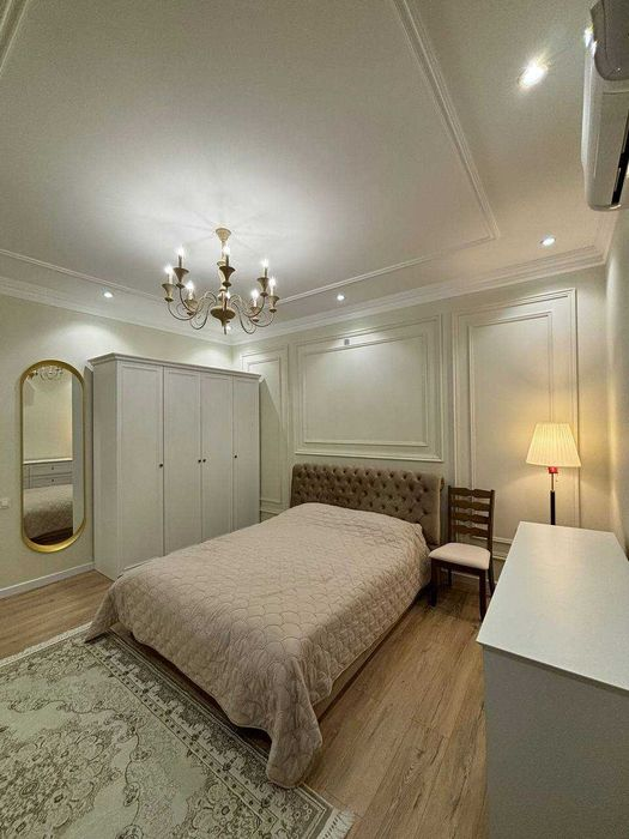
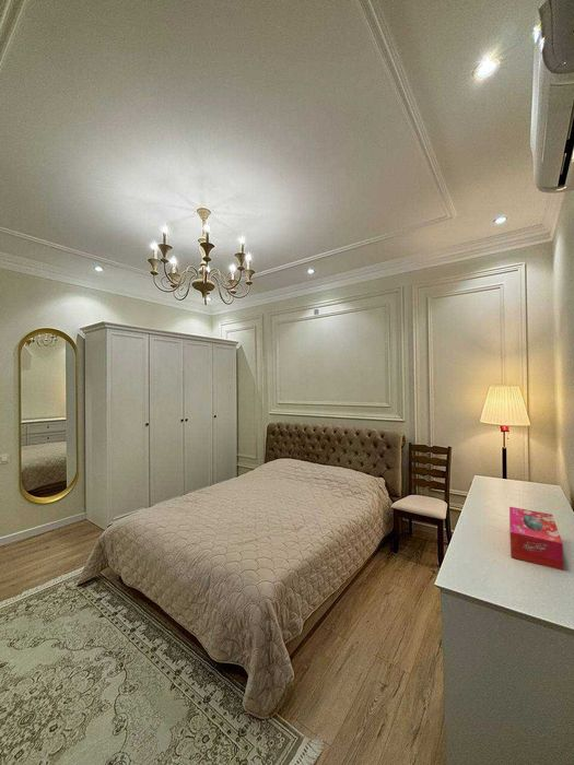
+ tissue box [508,506,564,570]
